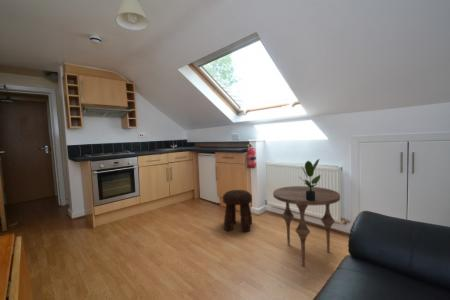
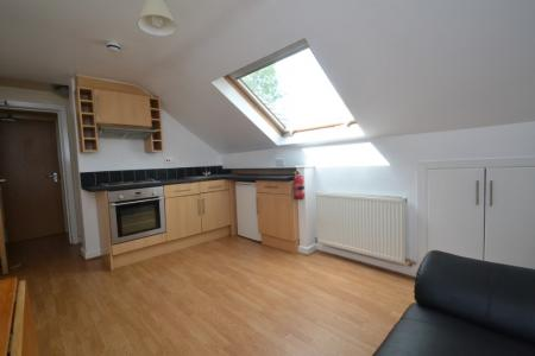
- stool [222,189,253,233]
- potted plant [298,158,321,201]
- side table [272,185,341,267]
